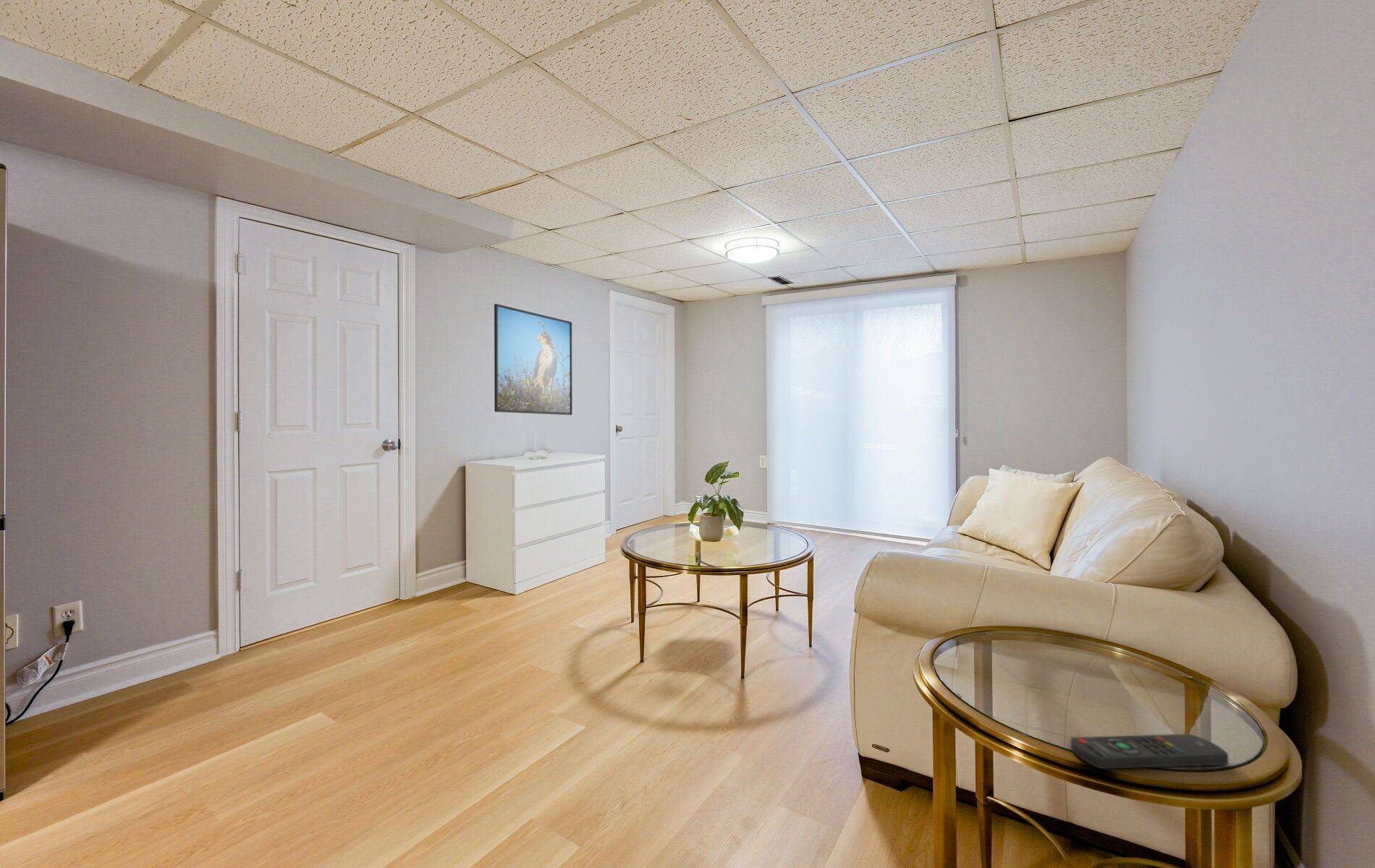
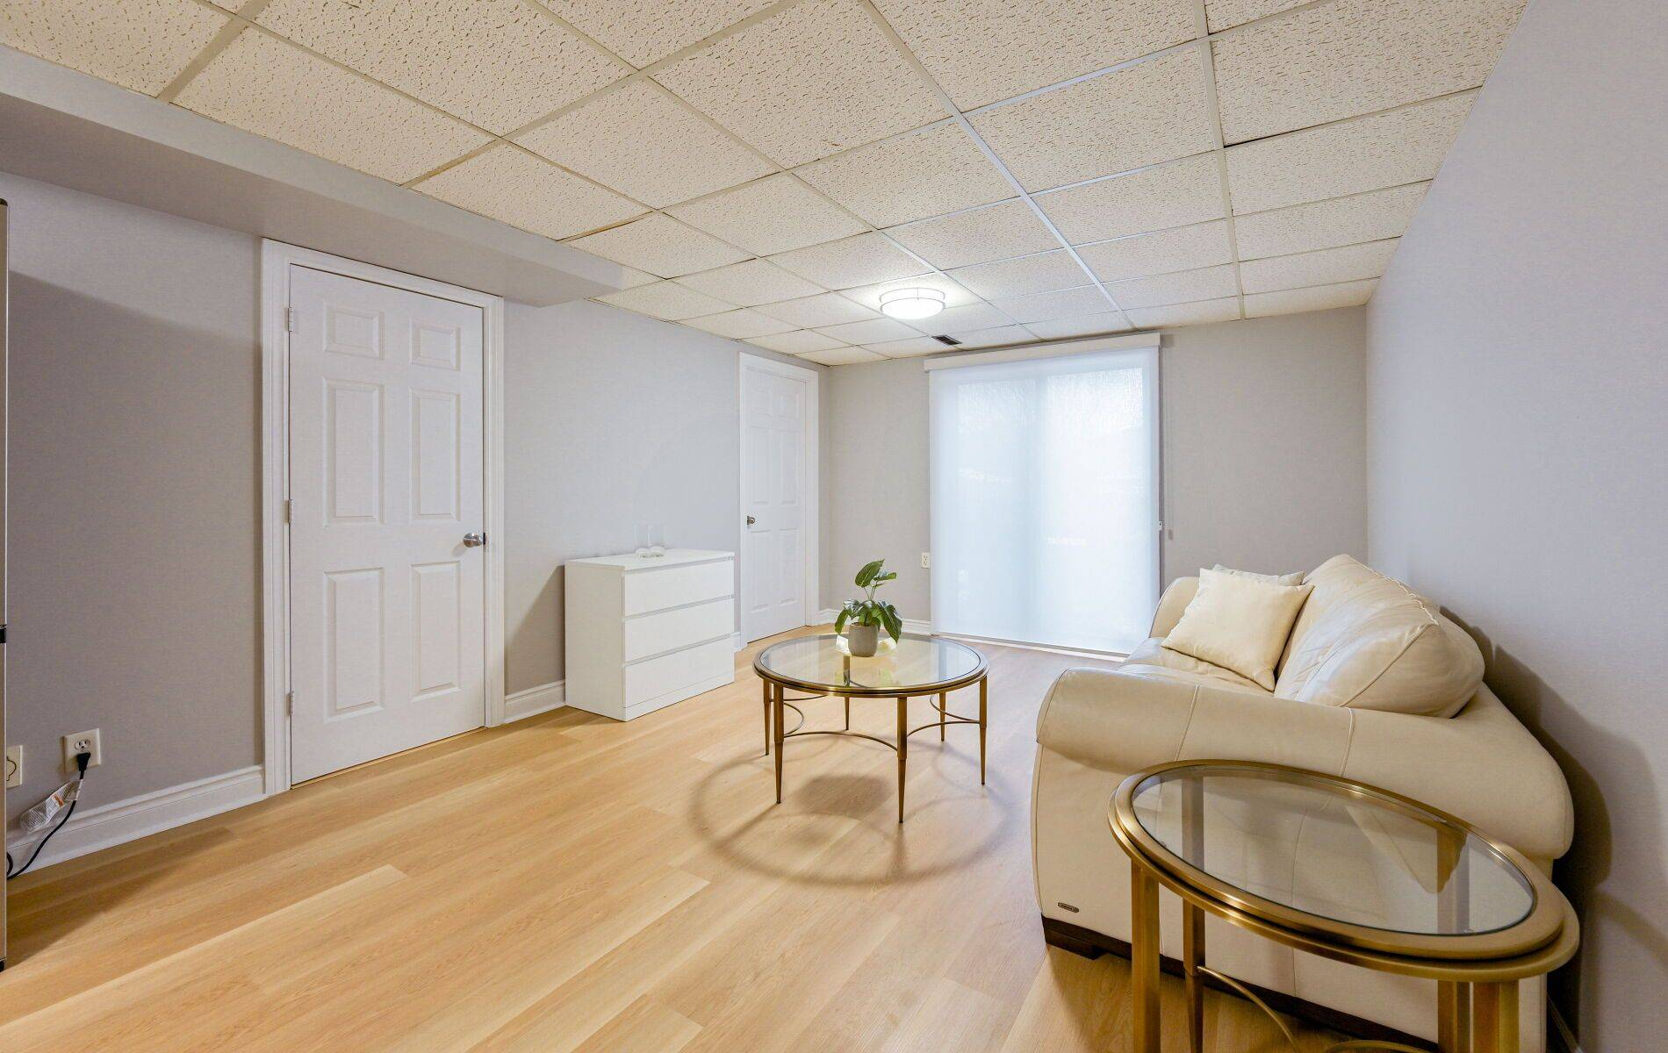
- remote control [1070,733,1229,770]
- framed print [494,303,573,416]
